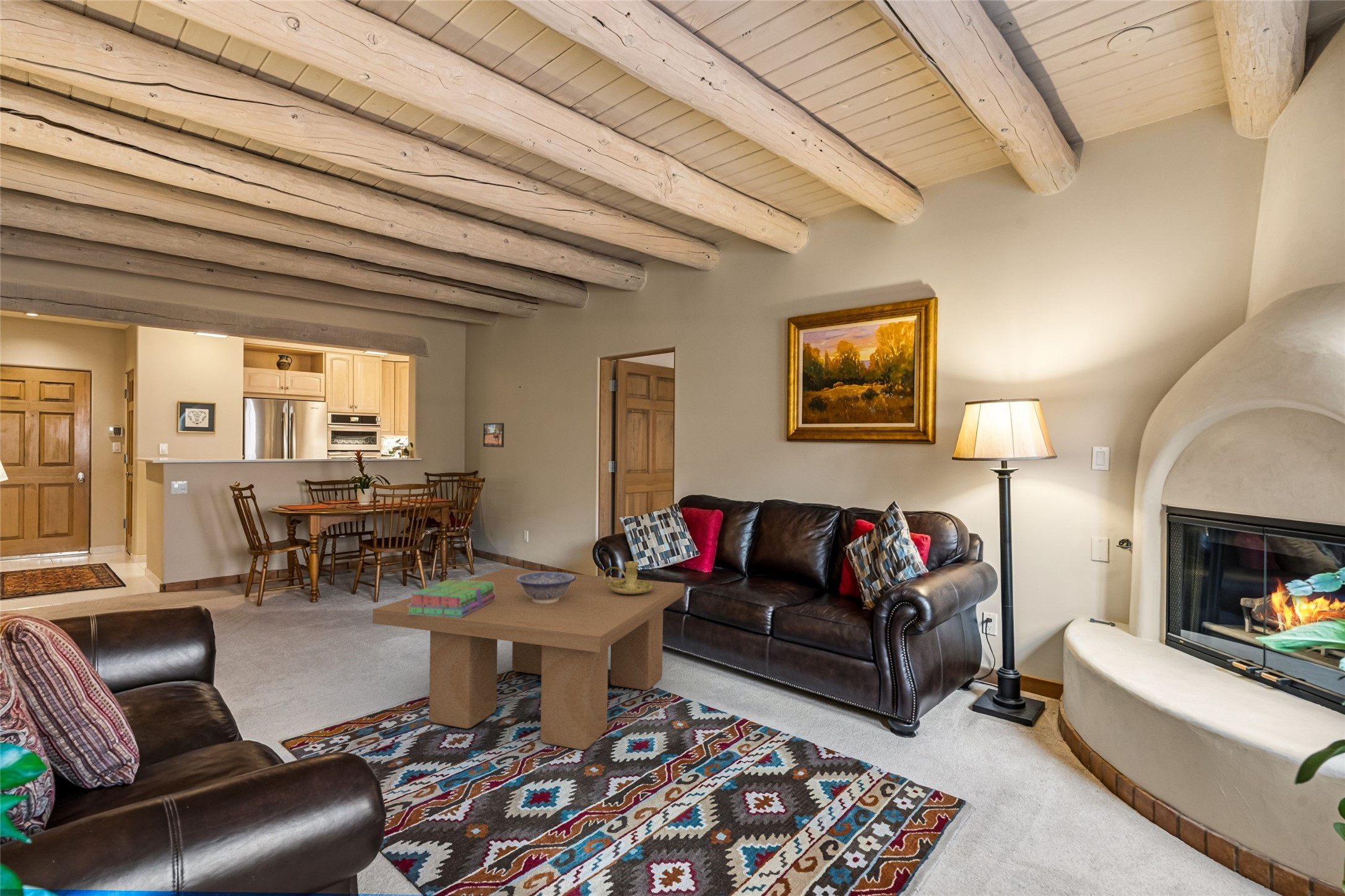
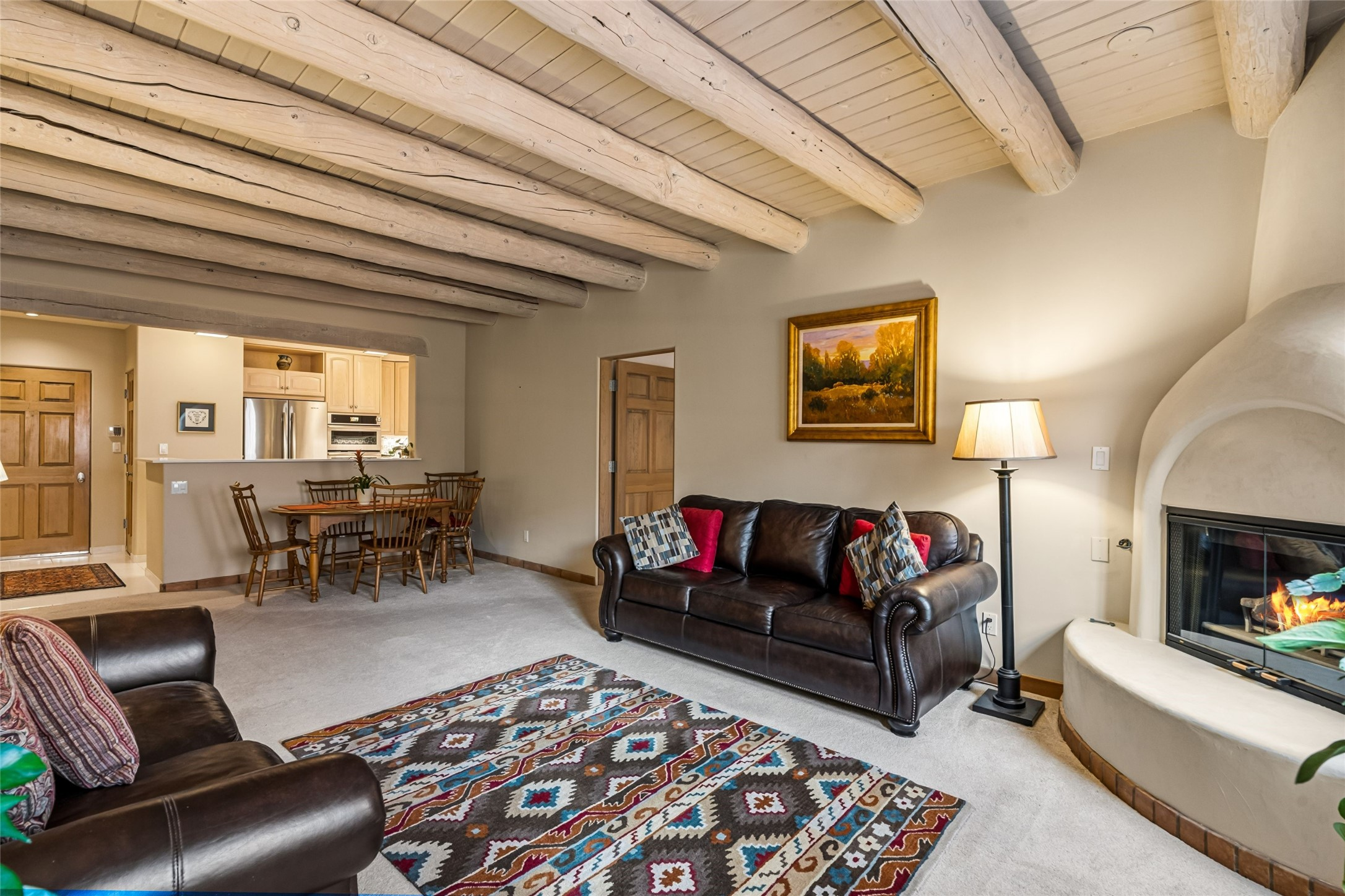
- decorative bowl [516,571,576,603]
- stack of books [407,579,496,618]
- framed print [483,422,504,448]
- candle holder [603,561,654,595]
- coffee table [372,567,685,751]
